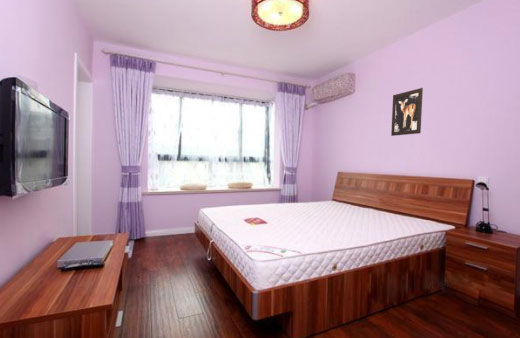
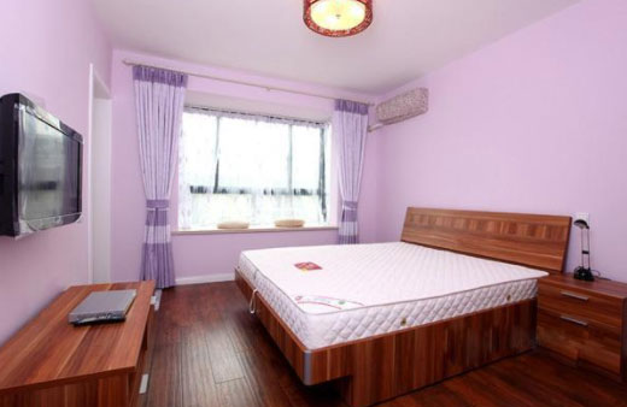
- wall art [390,87,424,137]
